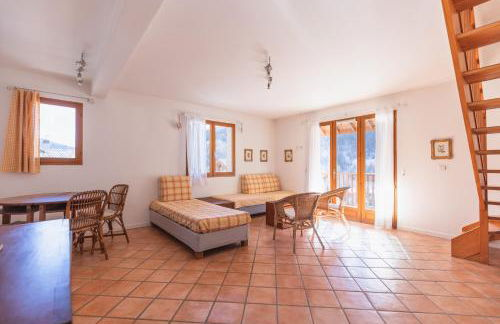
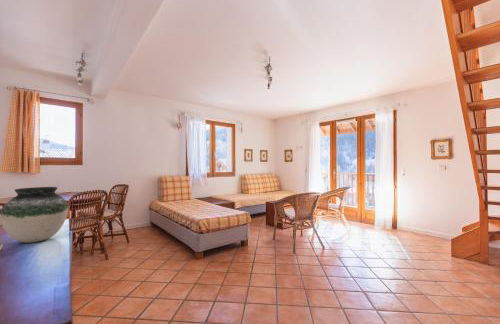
+ vase [0,186,69,244]
